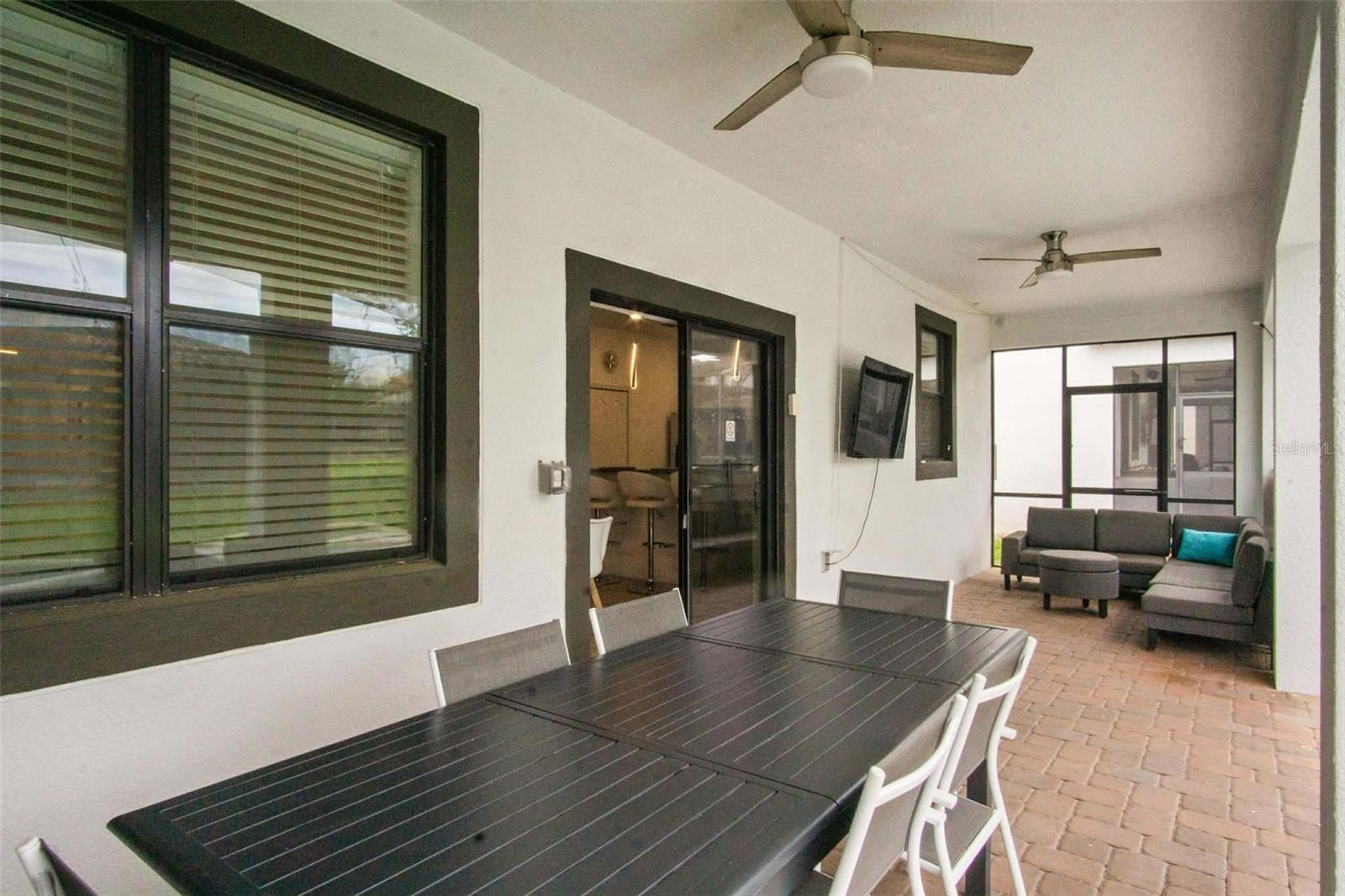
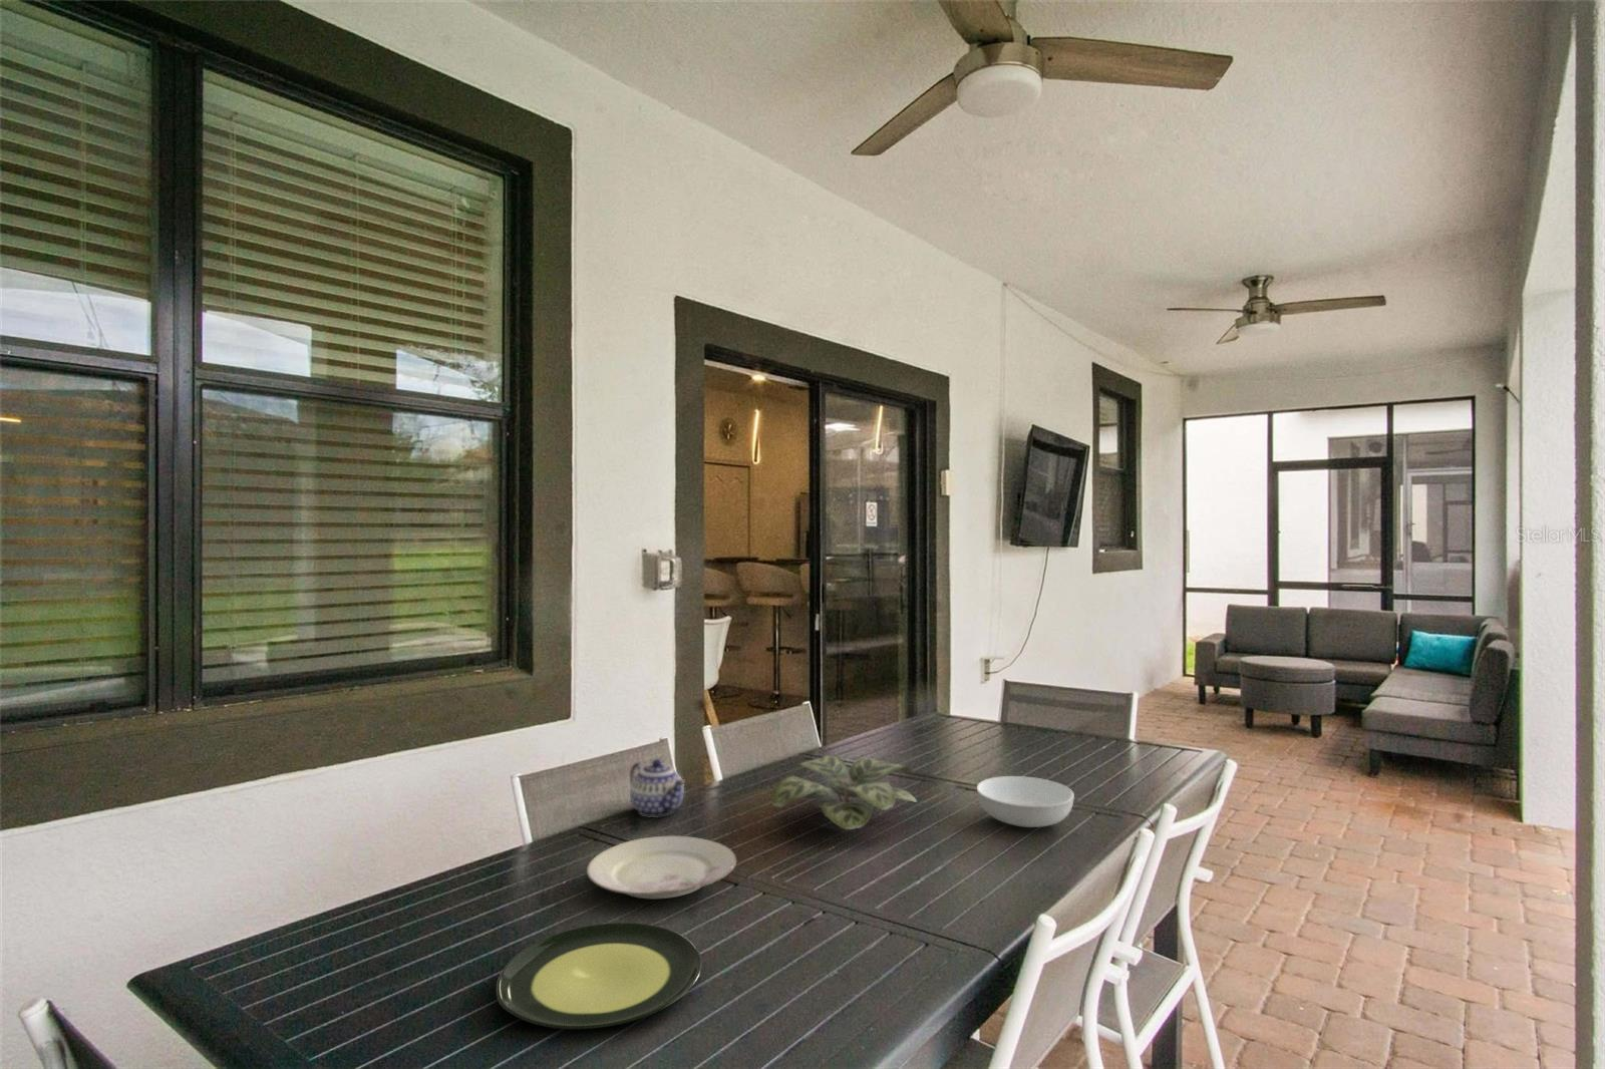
+ plate [586,834,737,900]
+ plant [771,754,918,830]
+ plate [495,921,703,1030]
+ serving bowl [976,776,1075,828]
+ teapot [629,758,686,818]
